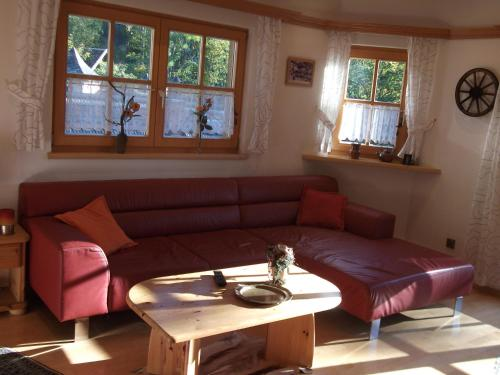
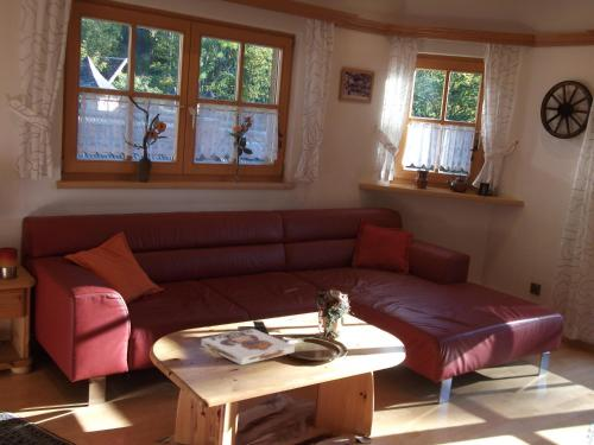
+ board game [200,328,296,367]
